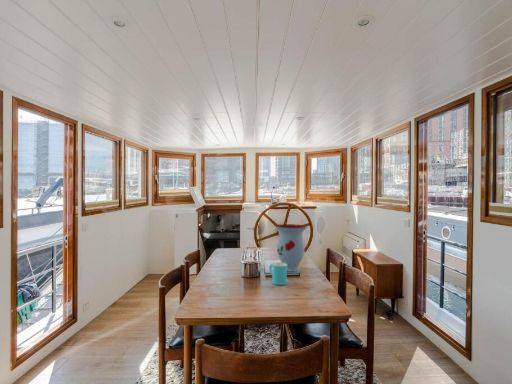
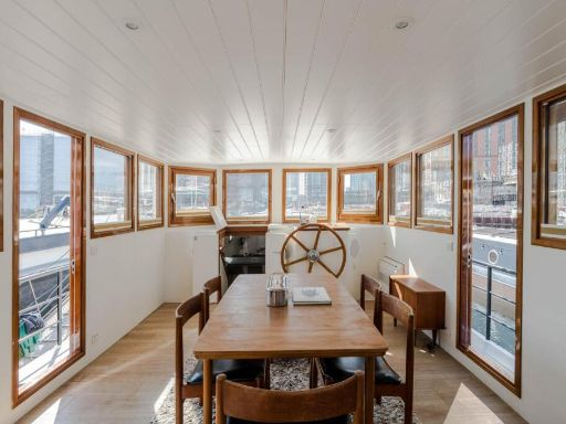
- cup [268,262,288,286]
- vase [274,223,308,273]
